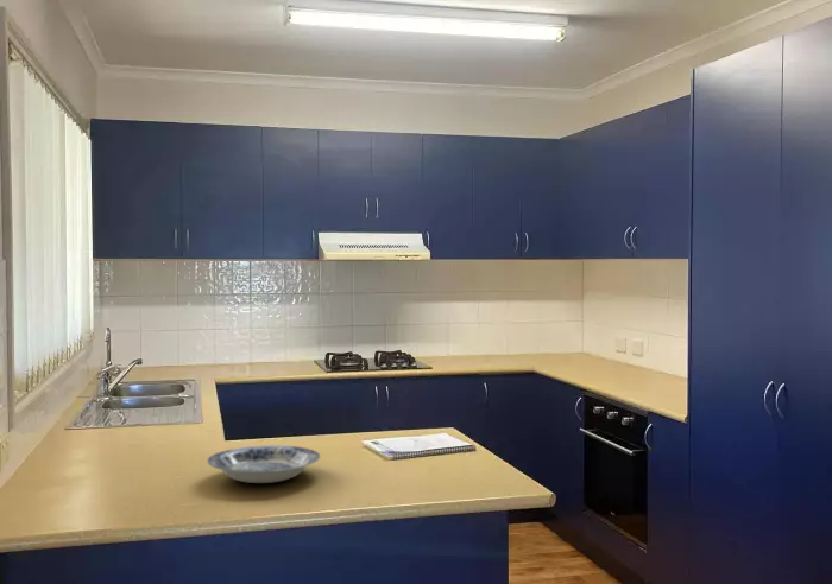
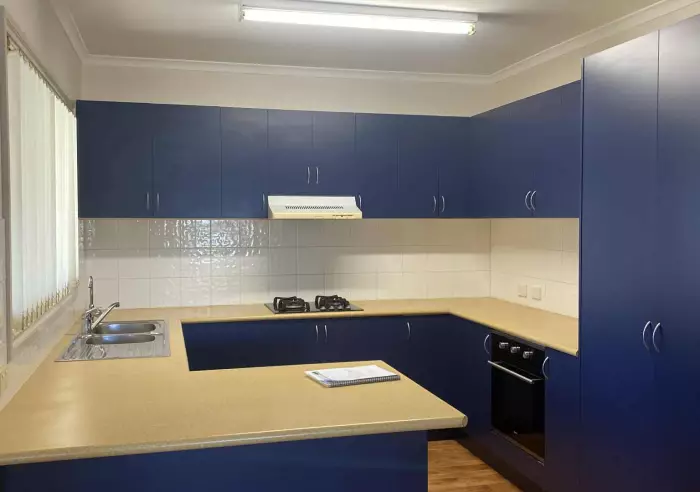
- plate [206,444,321,484]
